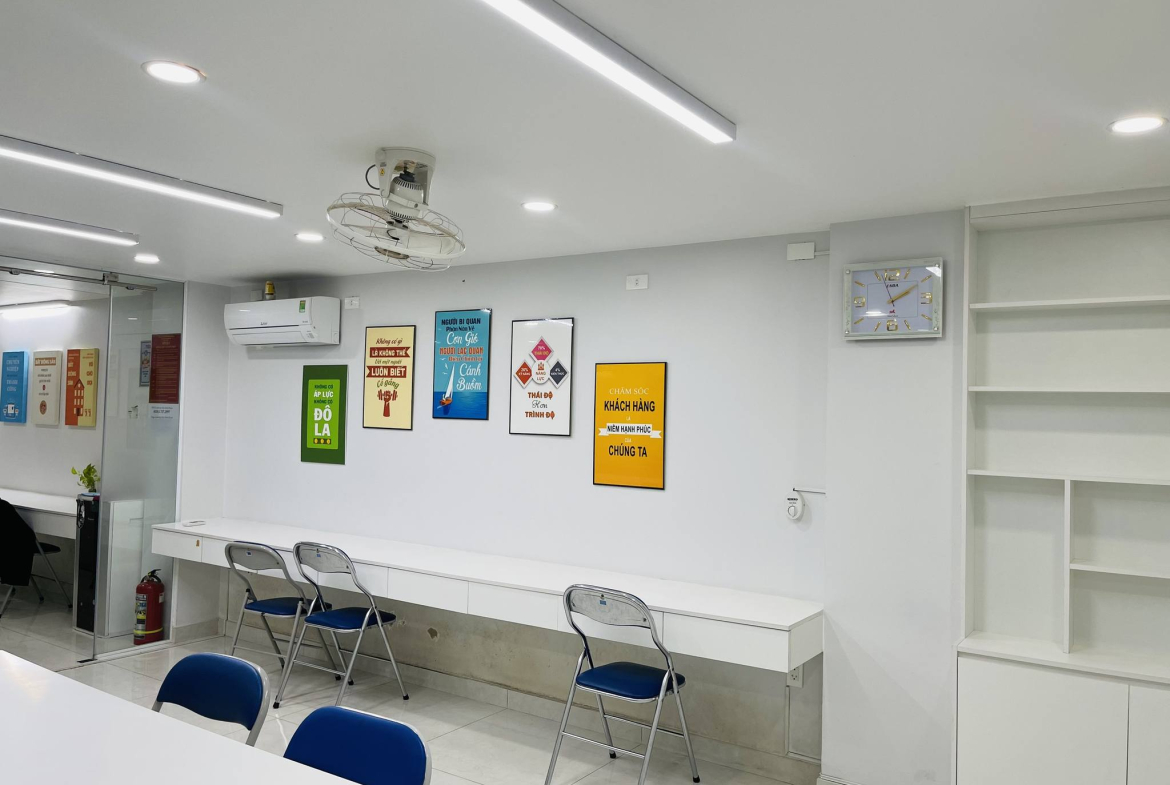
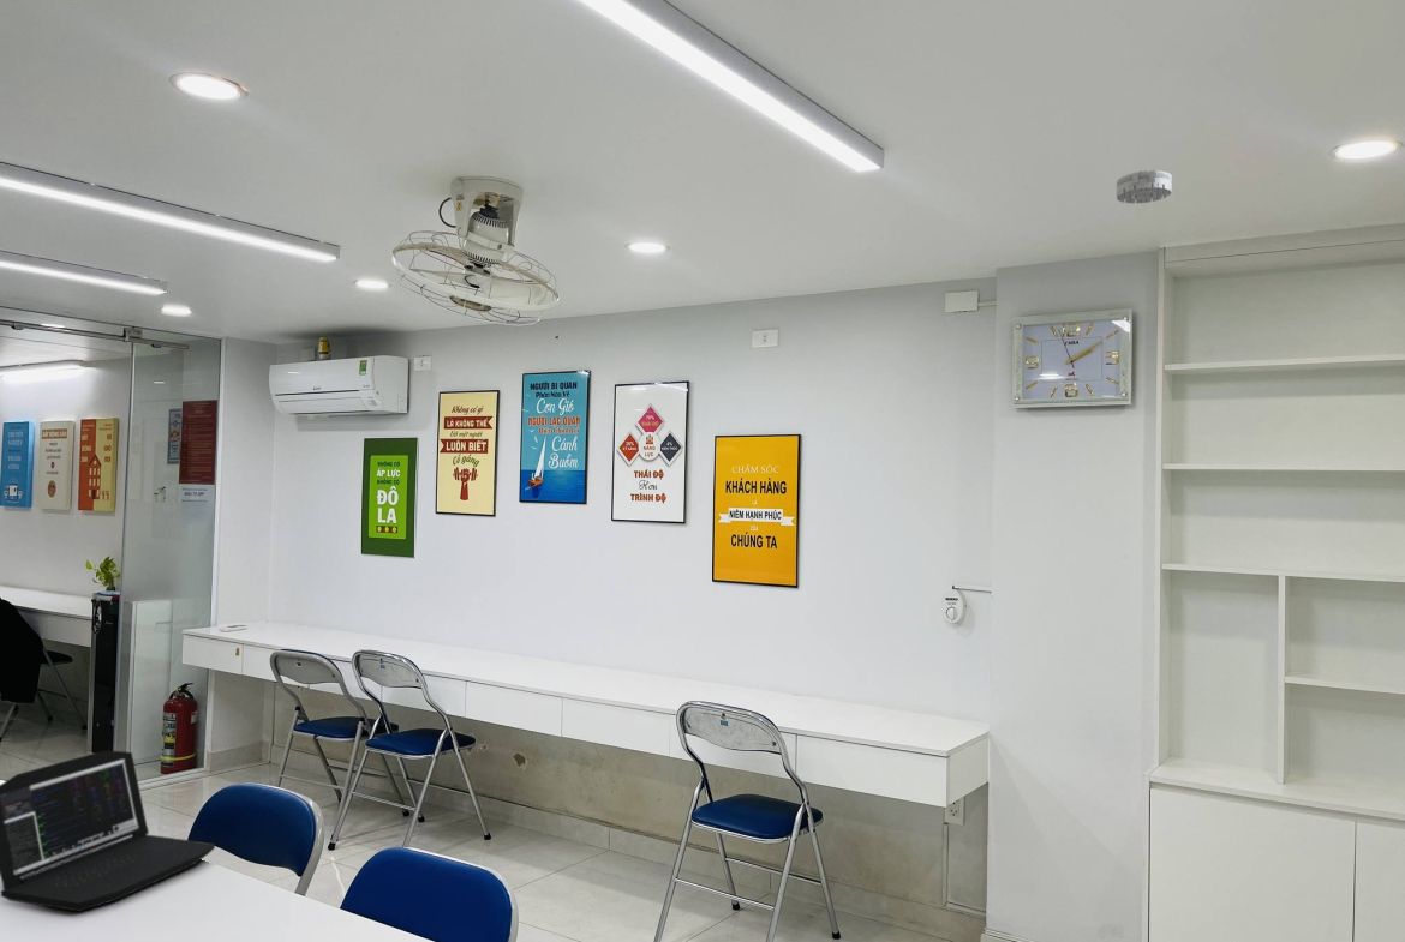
+ smoke detector [1116,169,1173,205]
+ laptop [0,749,216,913]
